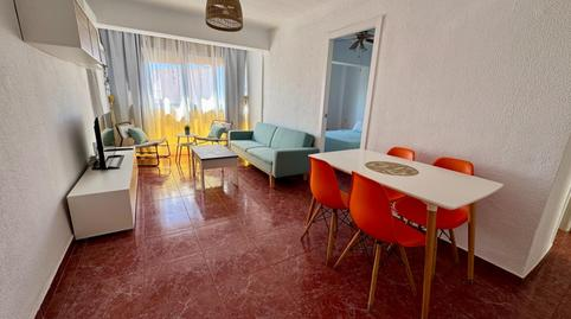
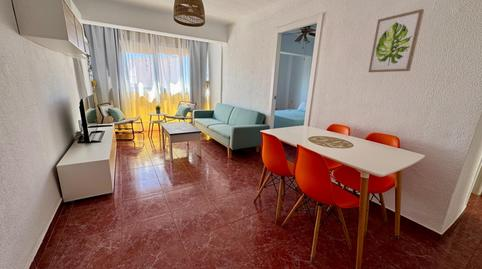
+ wall art [368,8,425,73]
